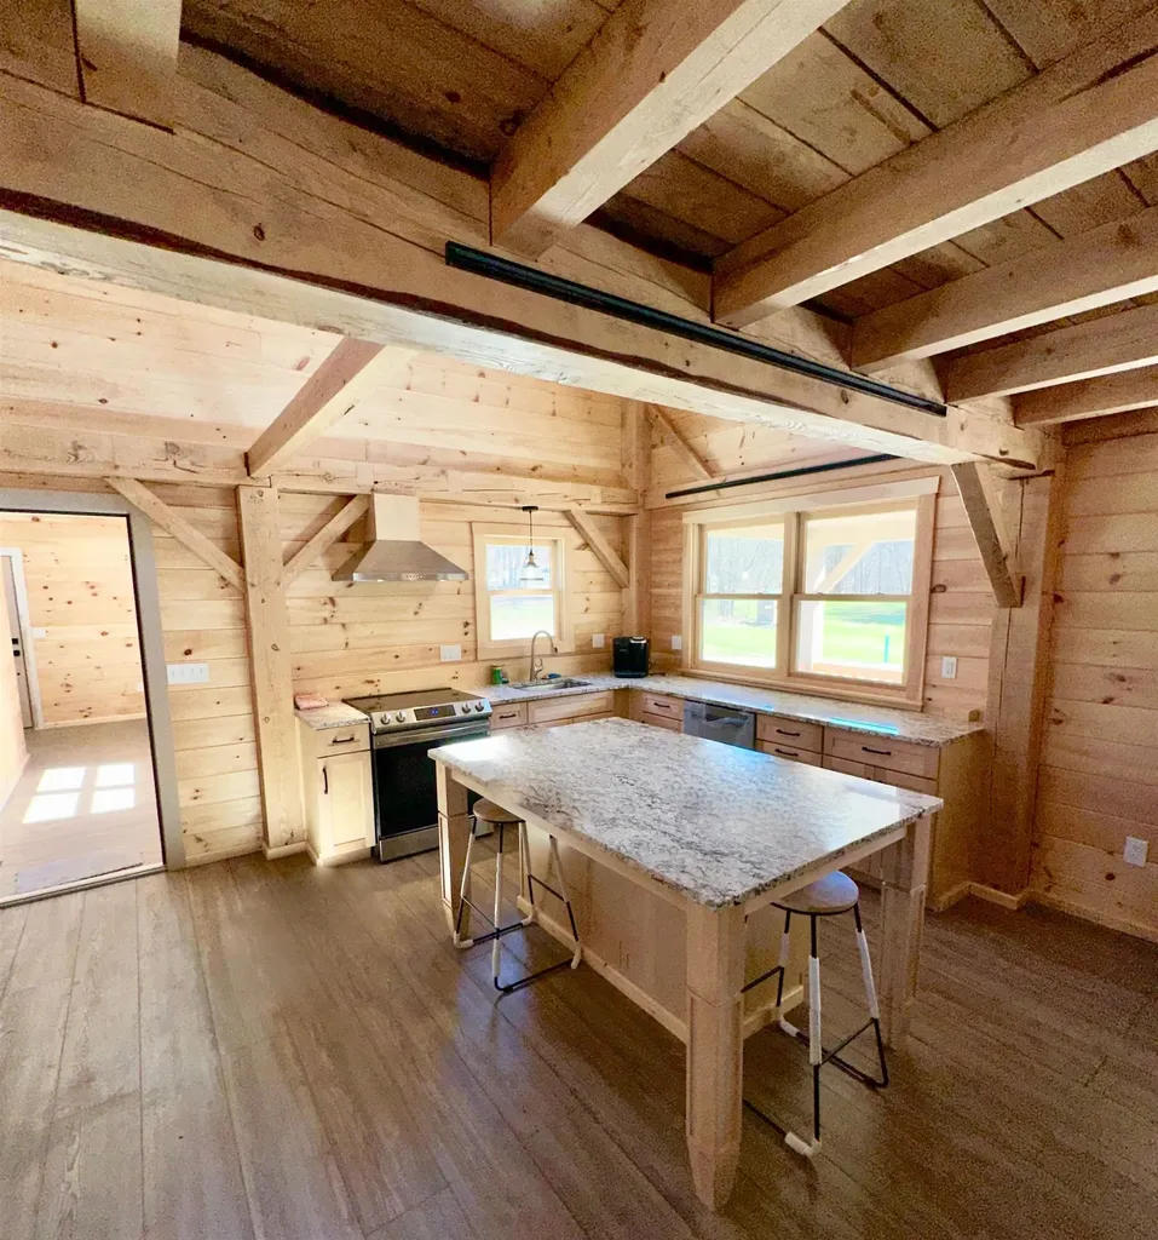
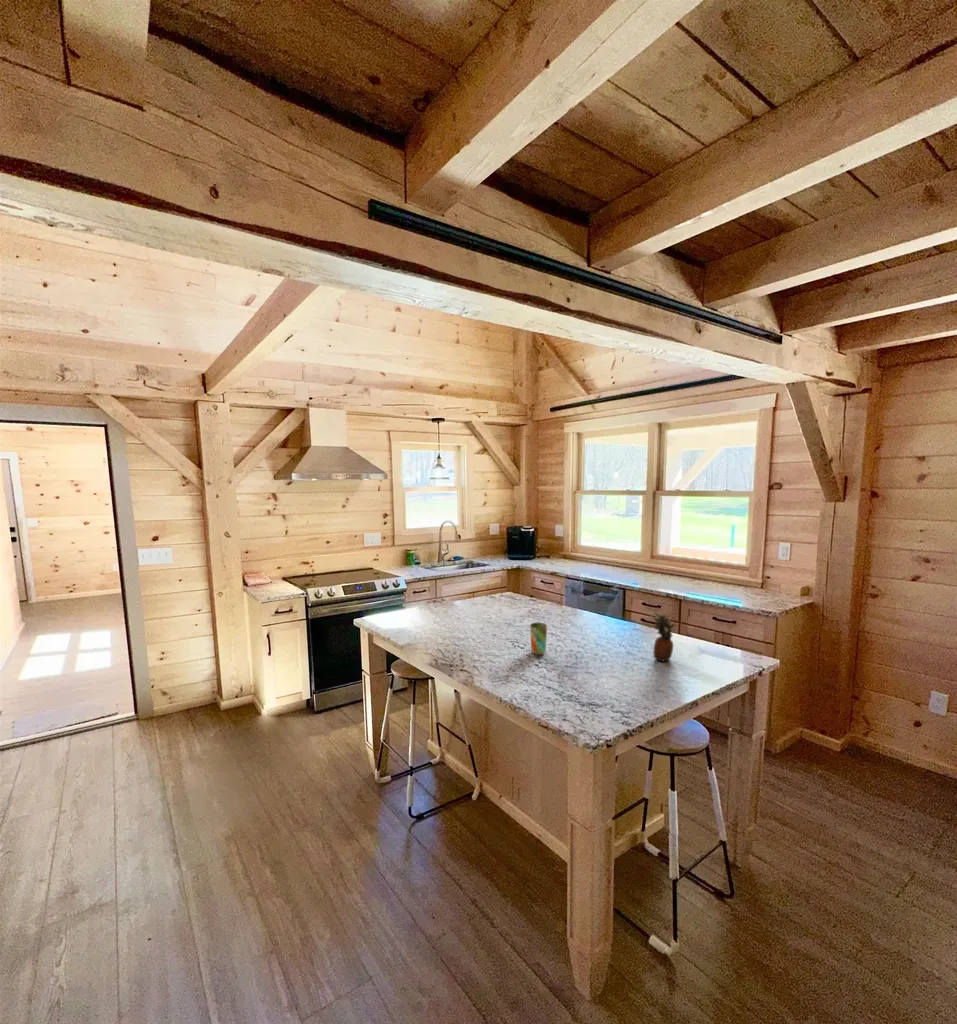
+ fruit [647,611,679,663]
+ cup [529,622,548,656]
